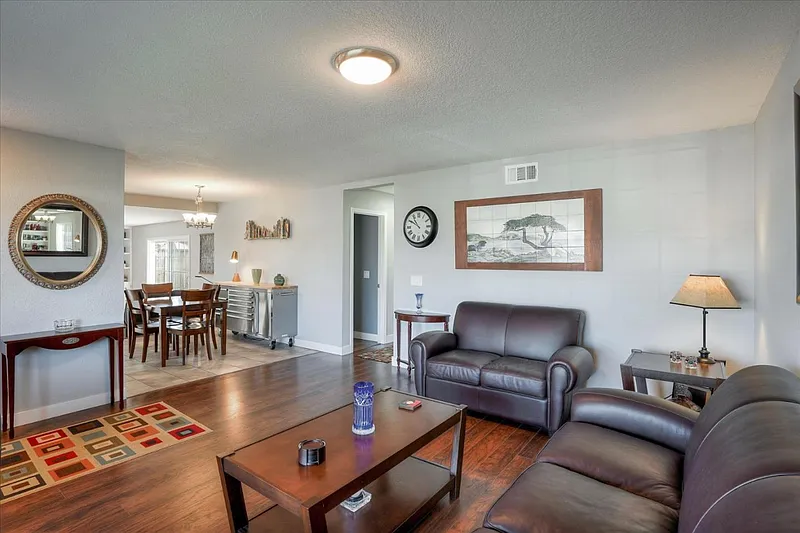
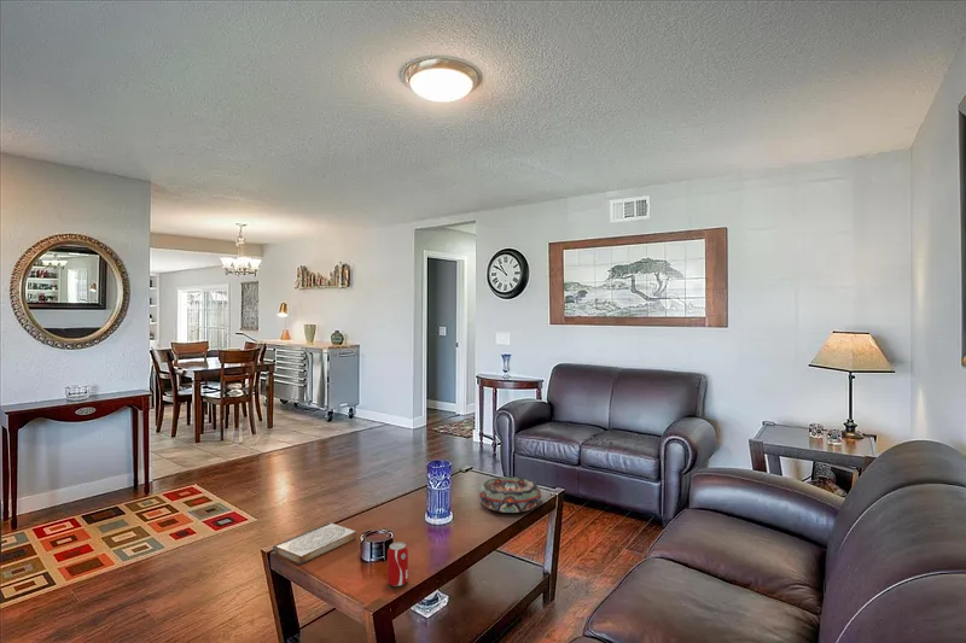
+ beverage can [386,540,409,588]
+ book [272,522,357,566]
+ decorative bowl [478,475,542,514]
